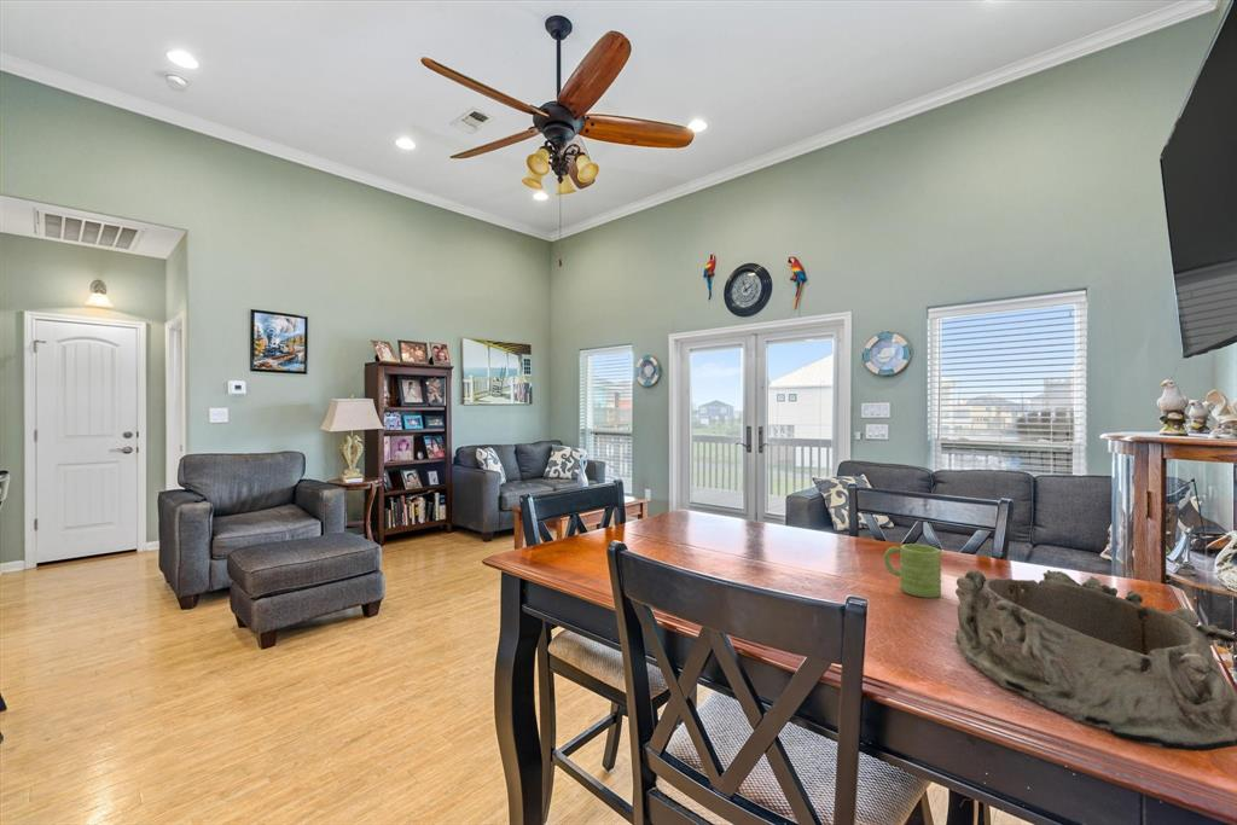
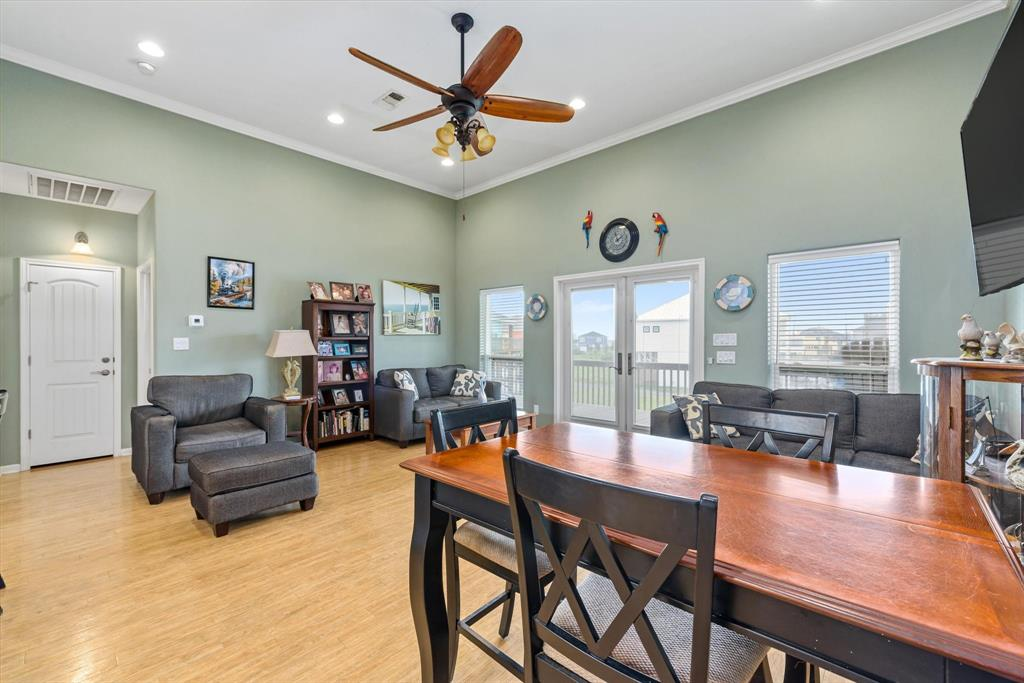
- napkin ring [954,568,1237,753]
- mug [883,542,942,599]
